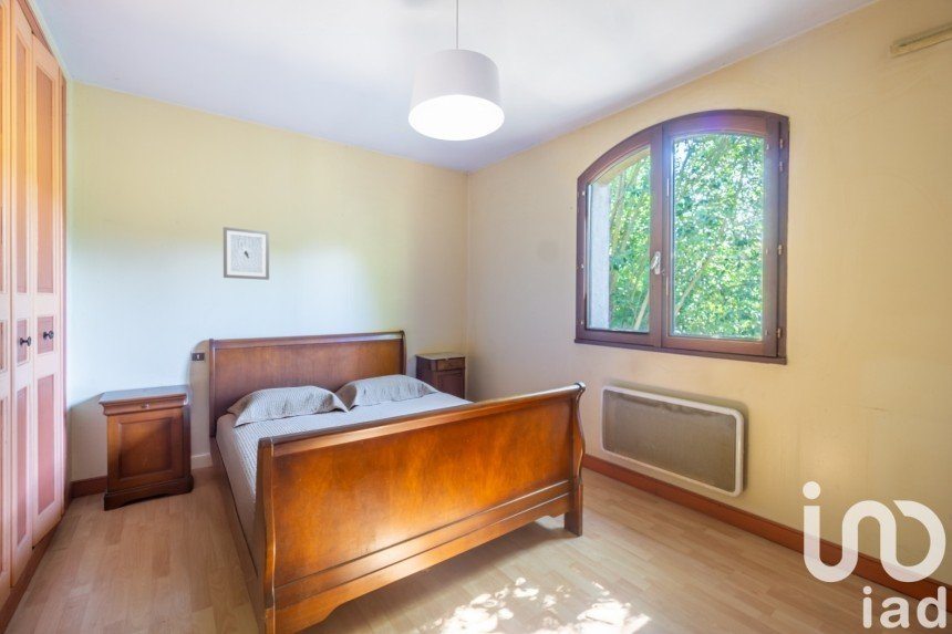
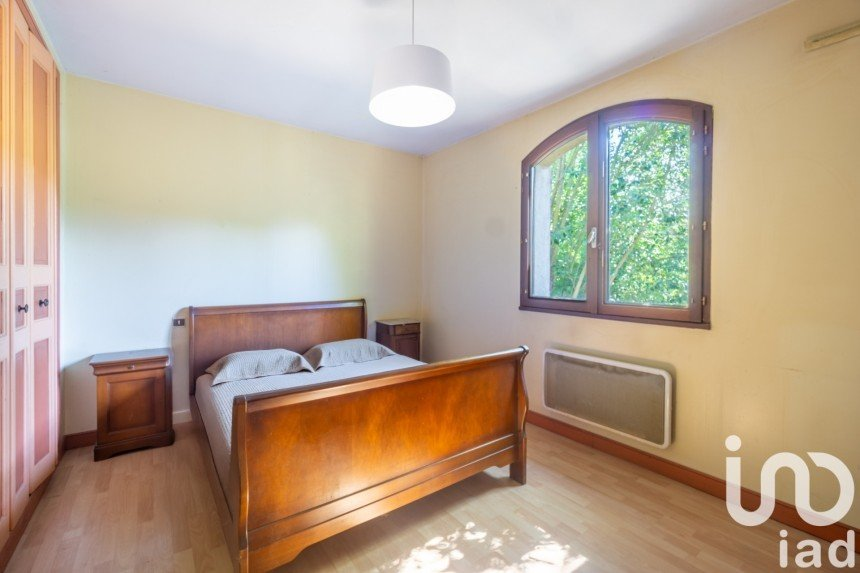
- wall art [223,226,270,281]
